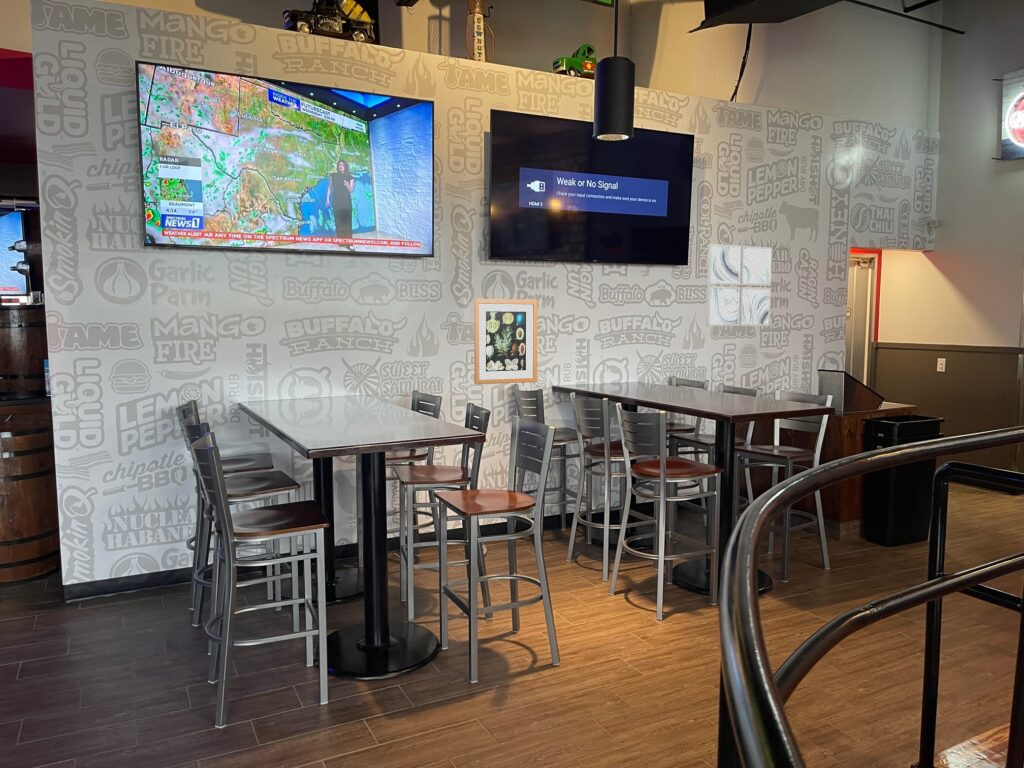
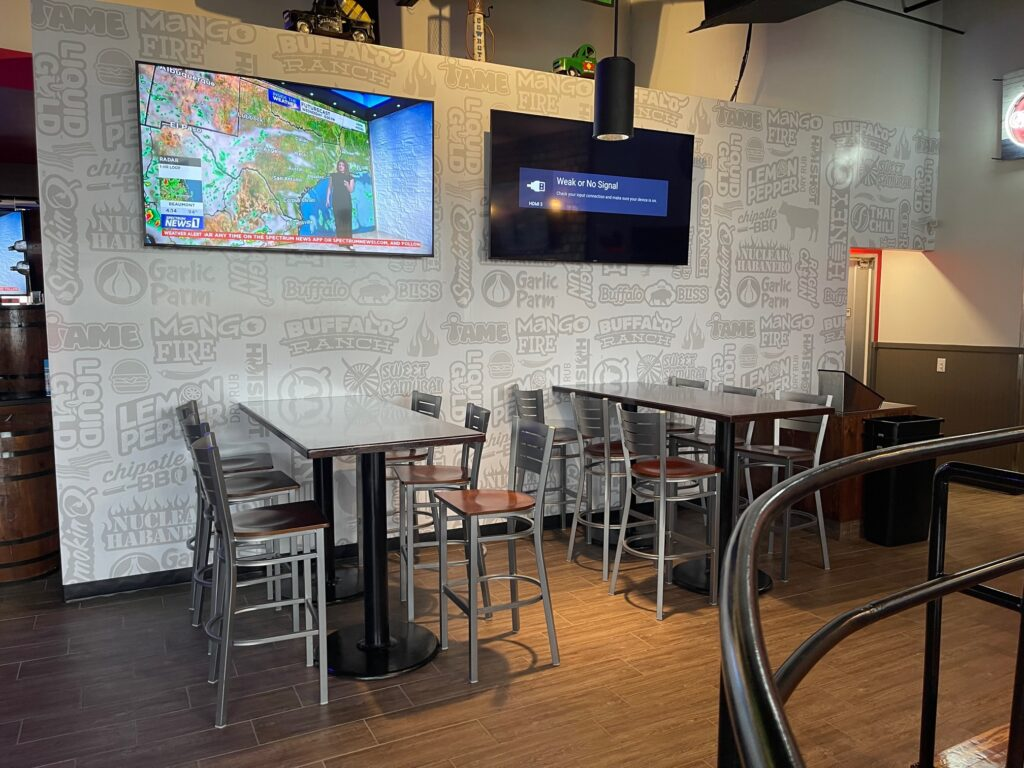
- wall art [705,243,773,327]
- wall art [473,298,539,385]
